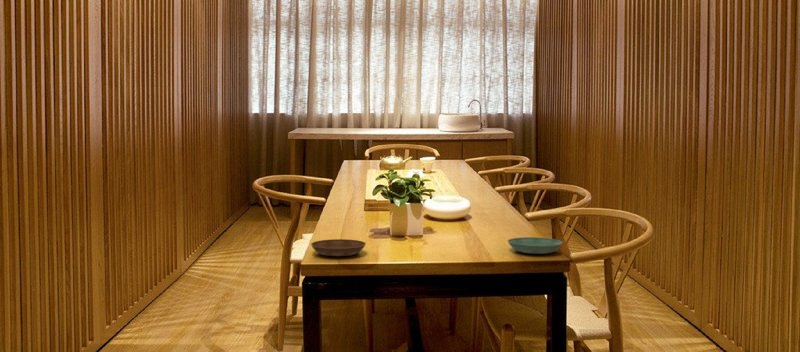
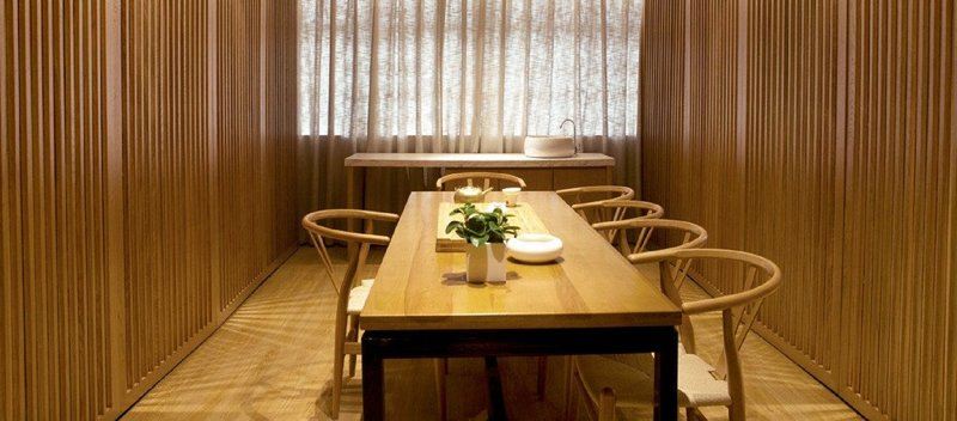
- saucer [310,238,367,257]
- saucer [507,236,563,255]
